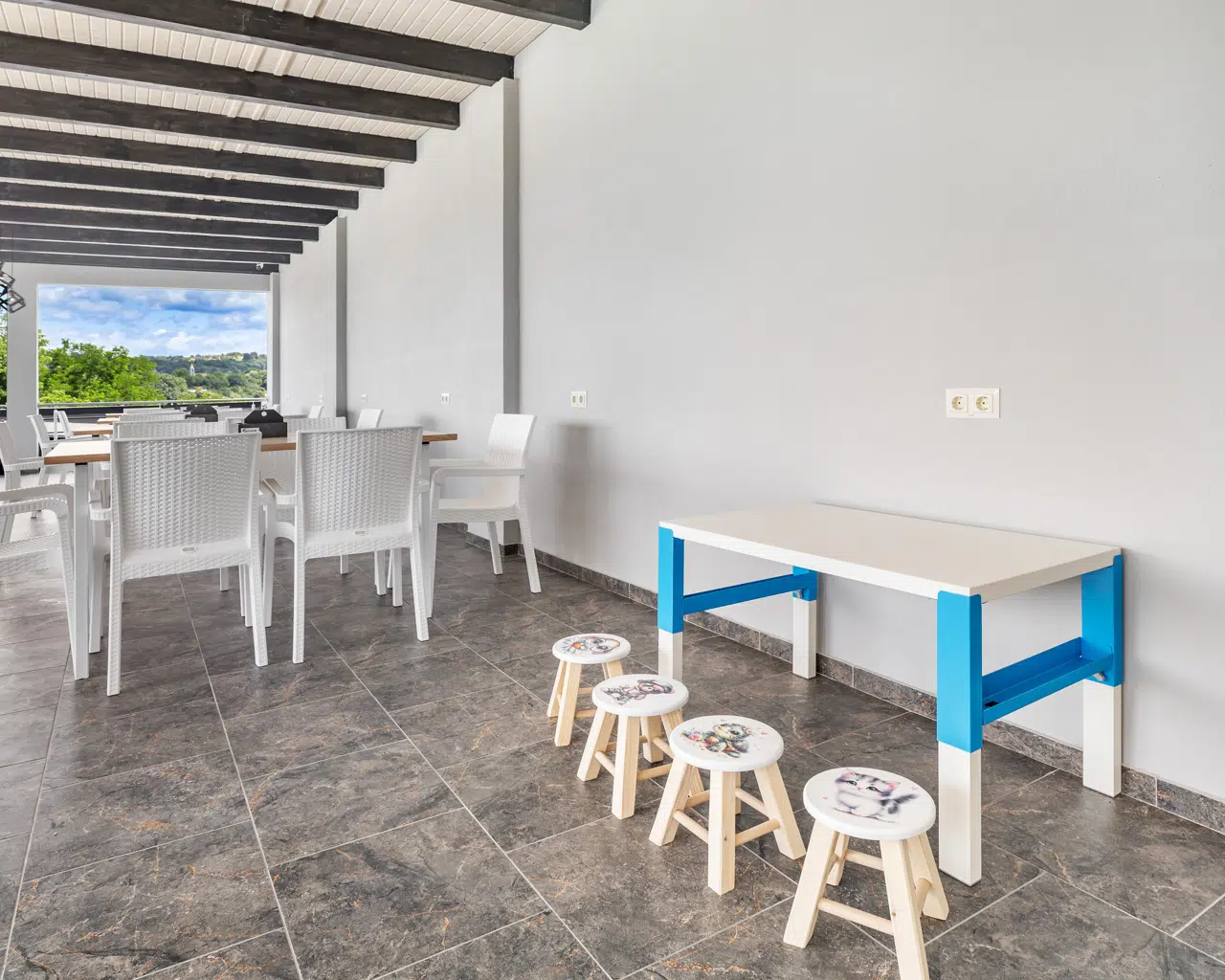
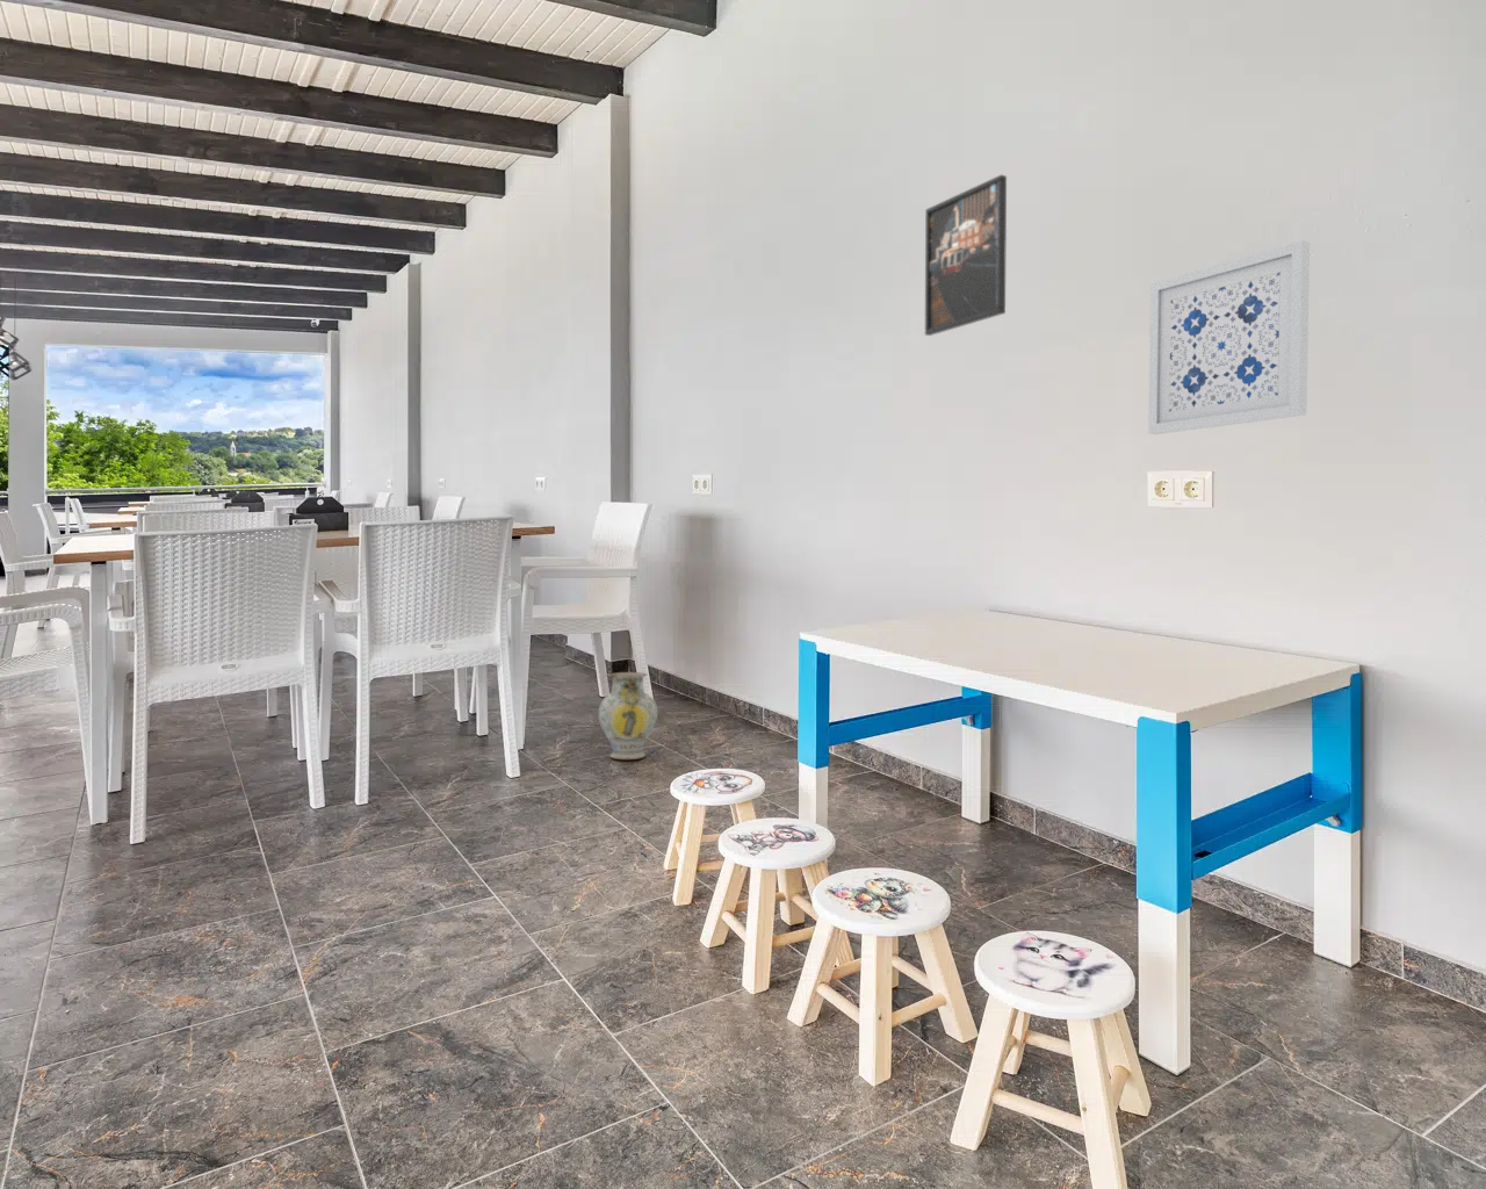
+ wall art [1148,239,1310,436]
+ ceramic jug [598,671,659,761]
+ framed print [924,175,1008,337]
